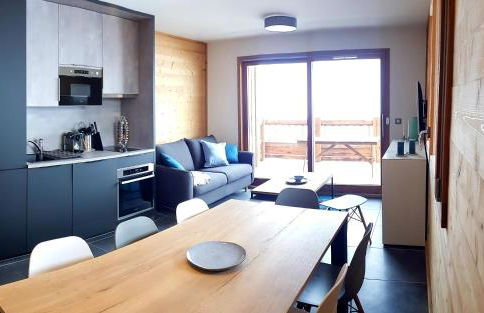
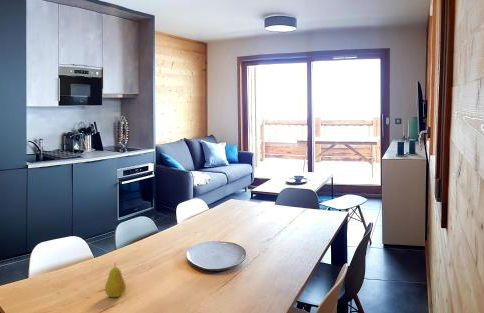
+ fruit [104,262,127,298]
